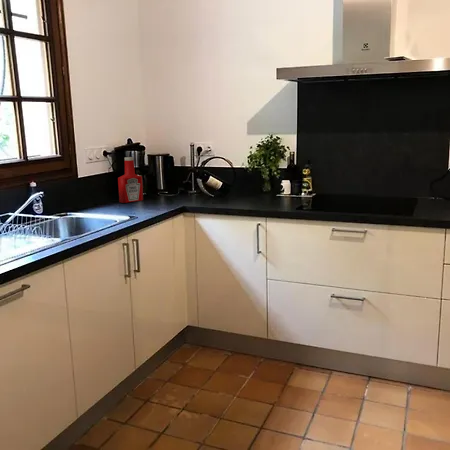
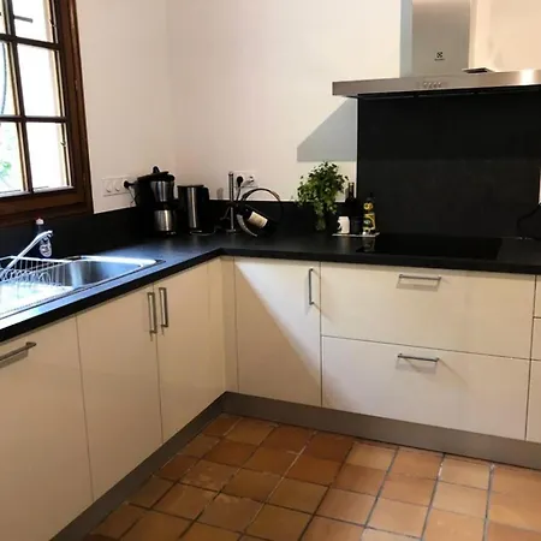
- soap bottle [117,156,144,204]
